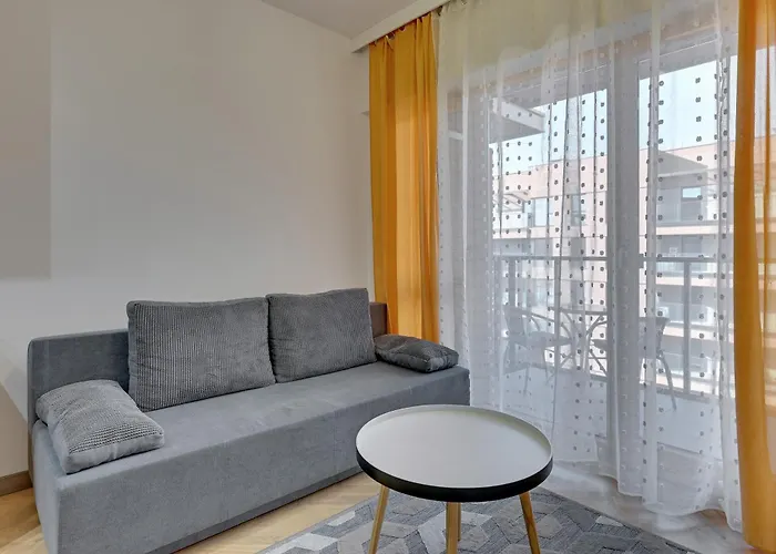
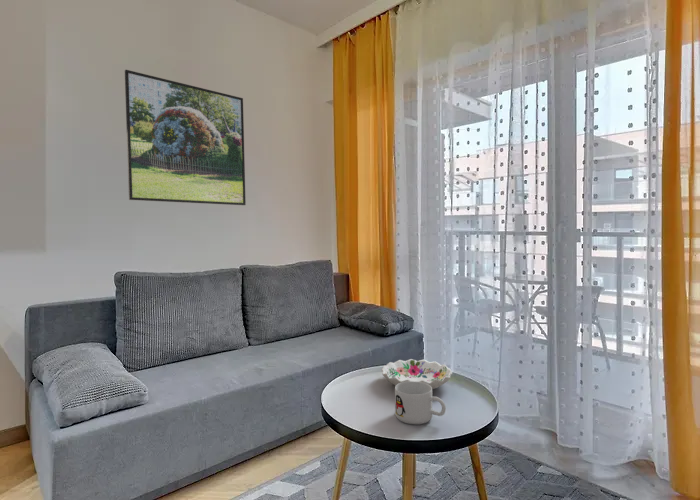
+ decorative bowl [381,358,453,390]
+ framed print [124,69,247,206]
+ mug [394,381,447,425]
